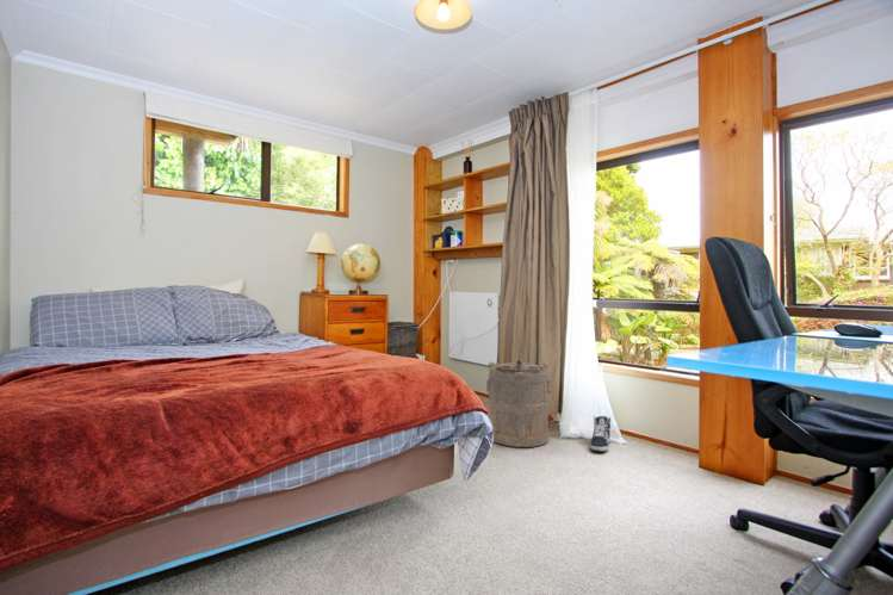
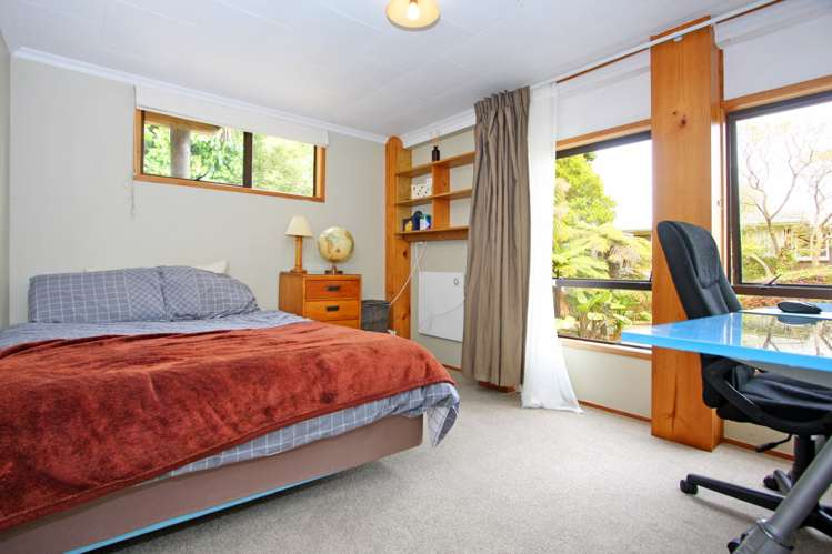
- laundry hamper [485,359,554,448]
- sneaker [589,415,612,453]
